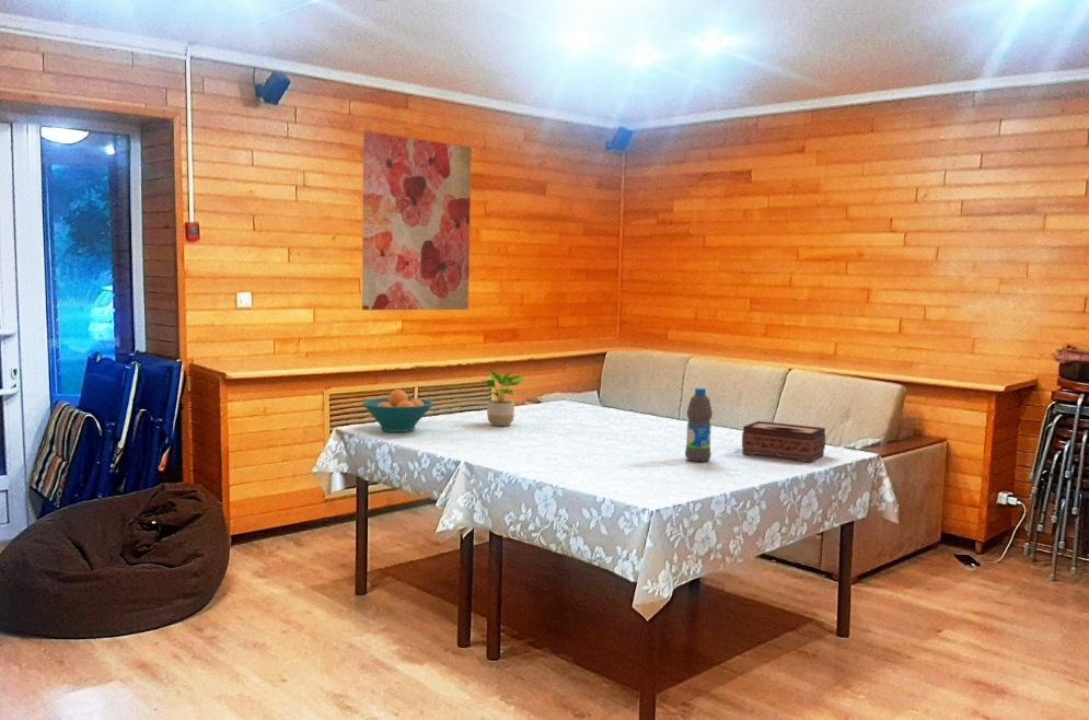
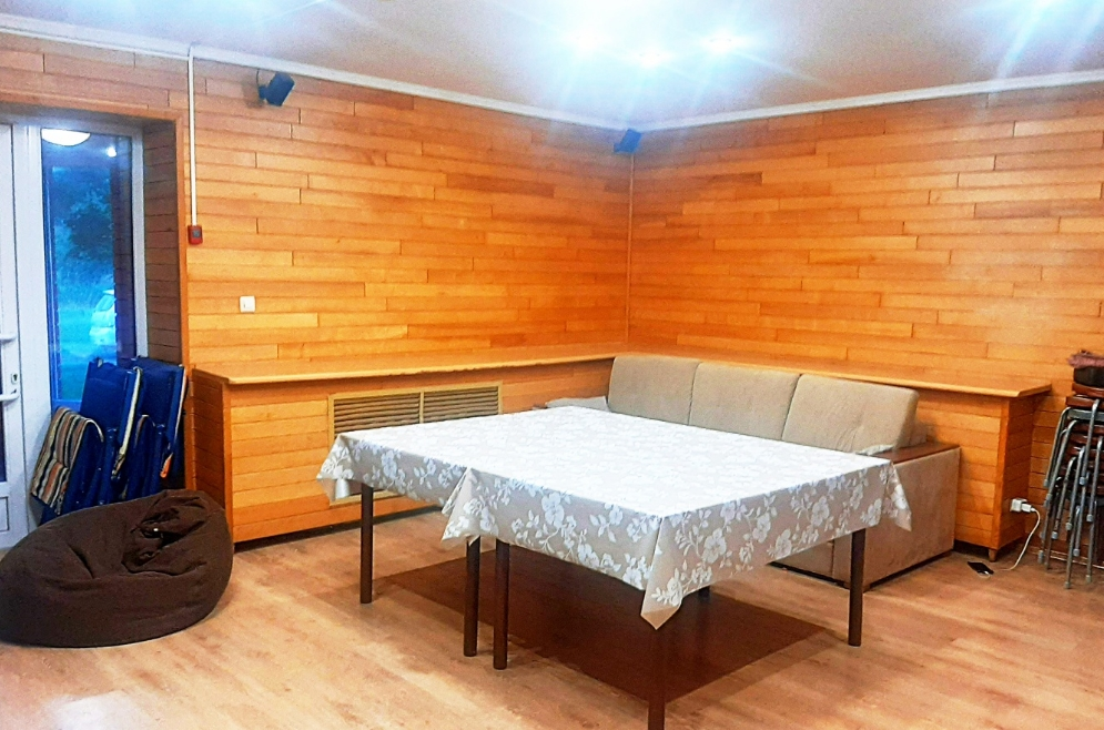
- tissue box [741,420,826,463]
- fruit bowl [361,388,435,433]
- wall art [361,130,472,311]
- water bottle [684,387,714,463]
- potted plant [479,365,526,427]
